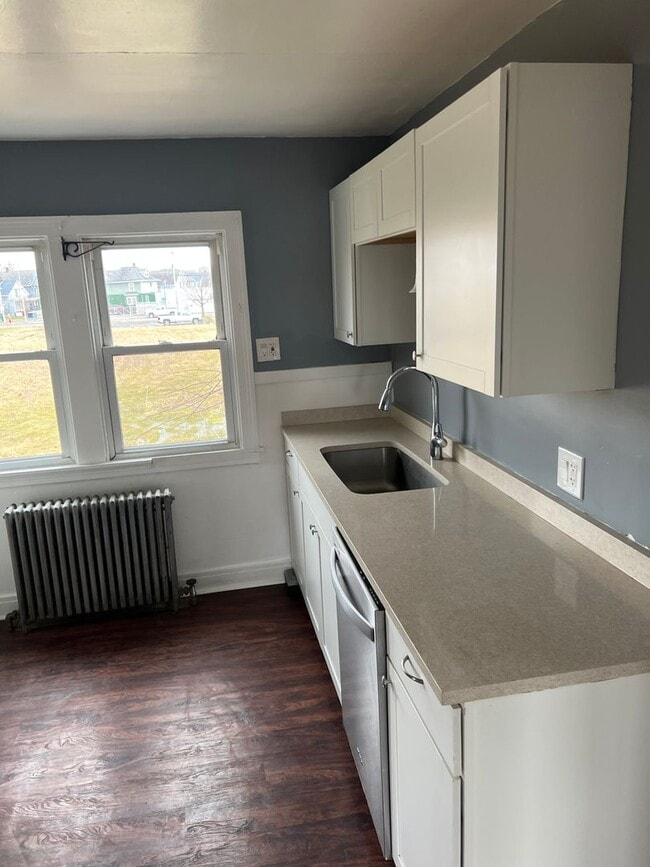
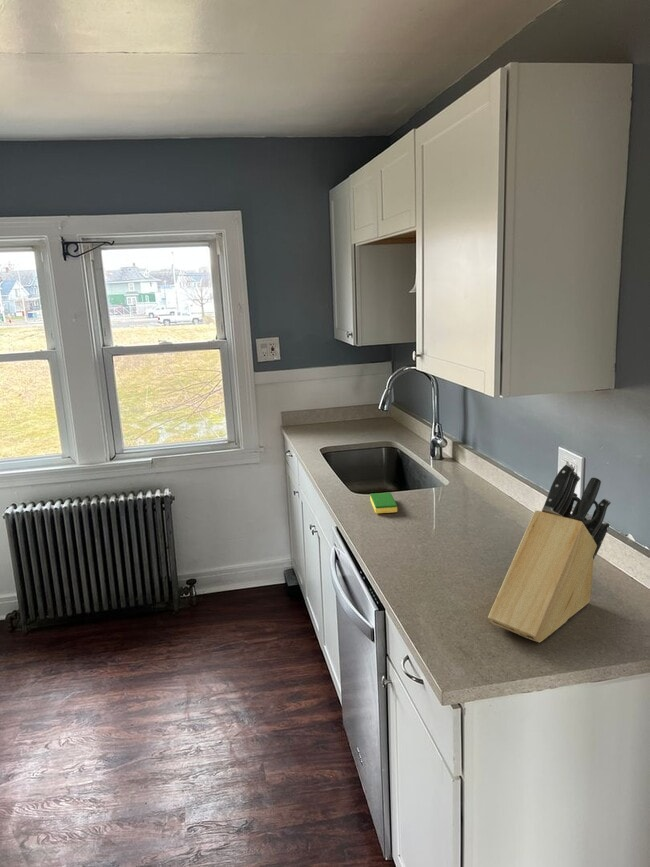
+ knife block [487,463,612,643]
+ dish sponge [369,492,398,514]
